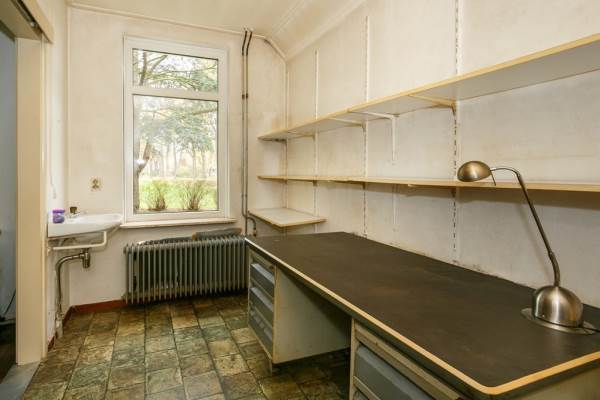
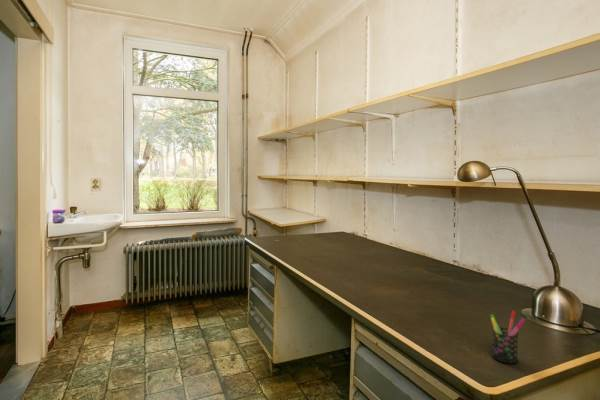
+ pen holder [490,310,526,364]
